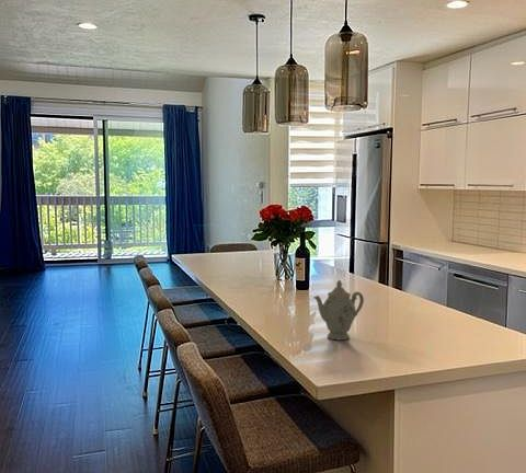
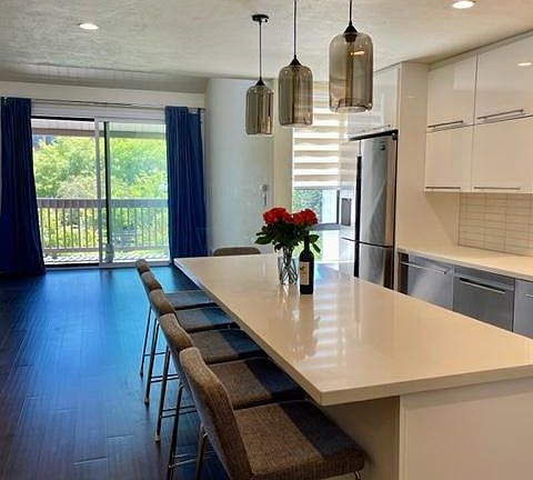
- chinaware [312,279,365,342]
